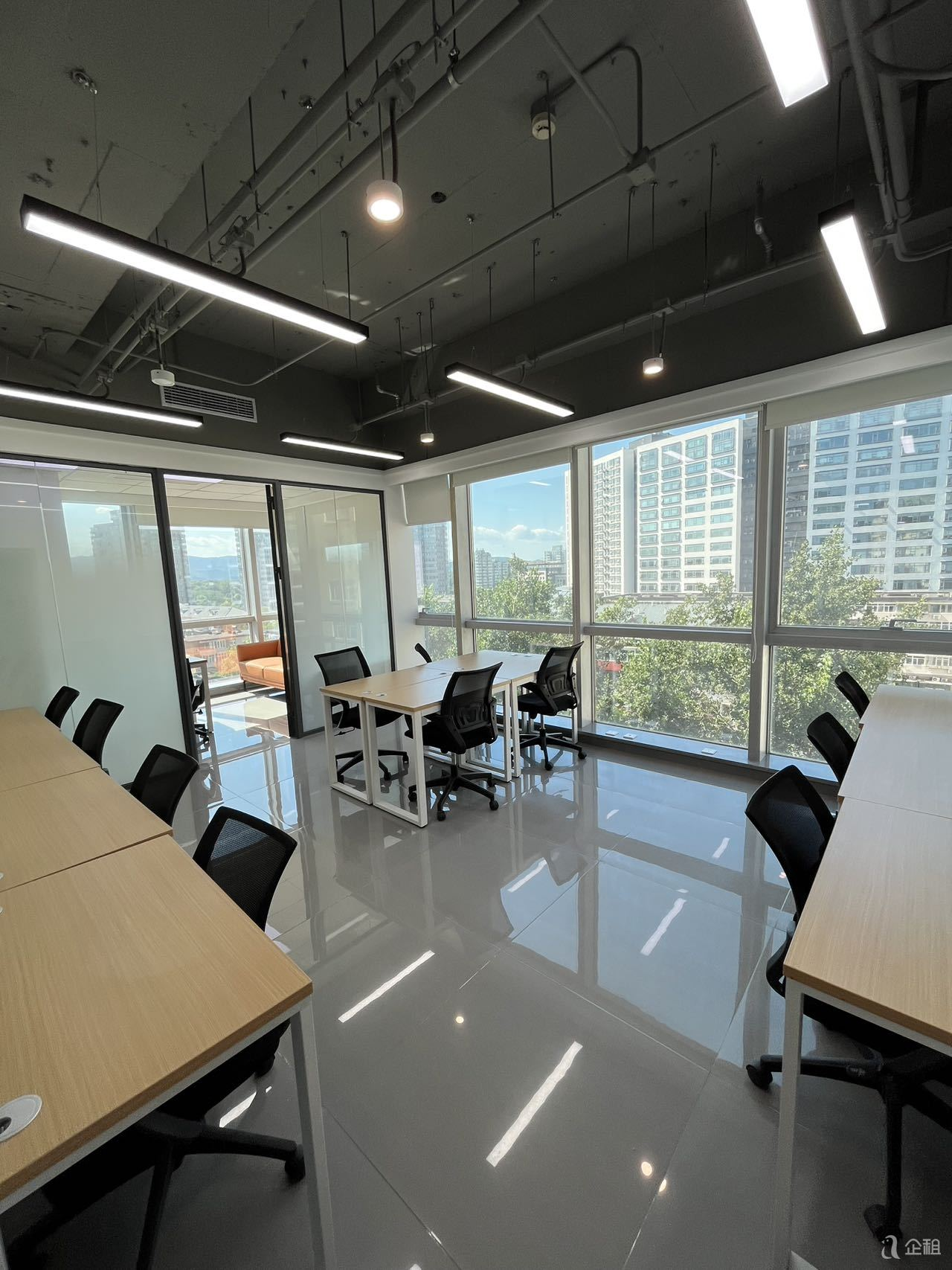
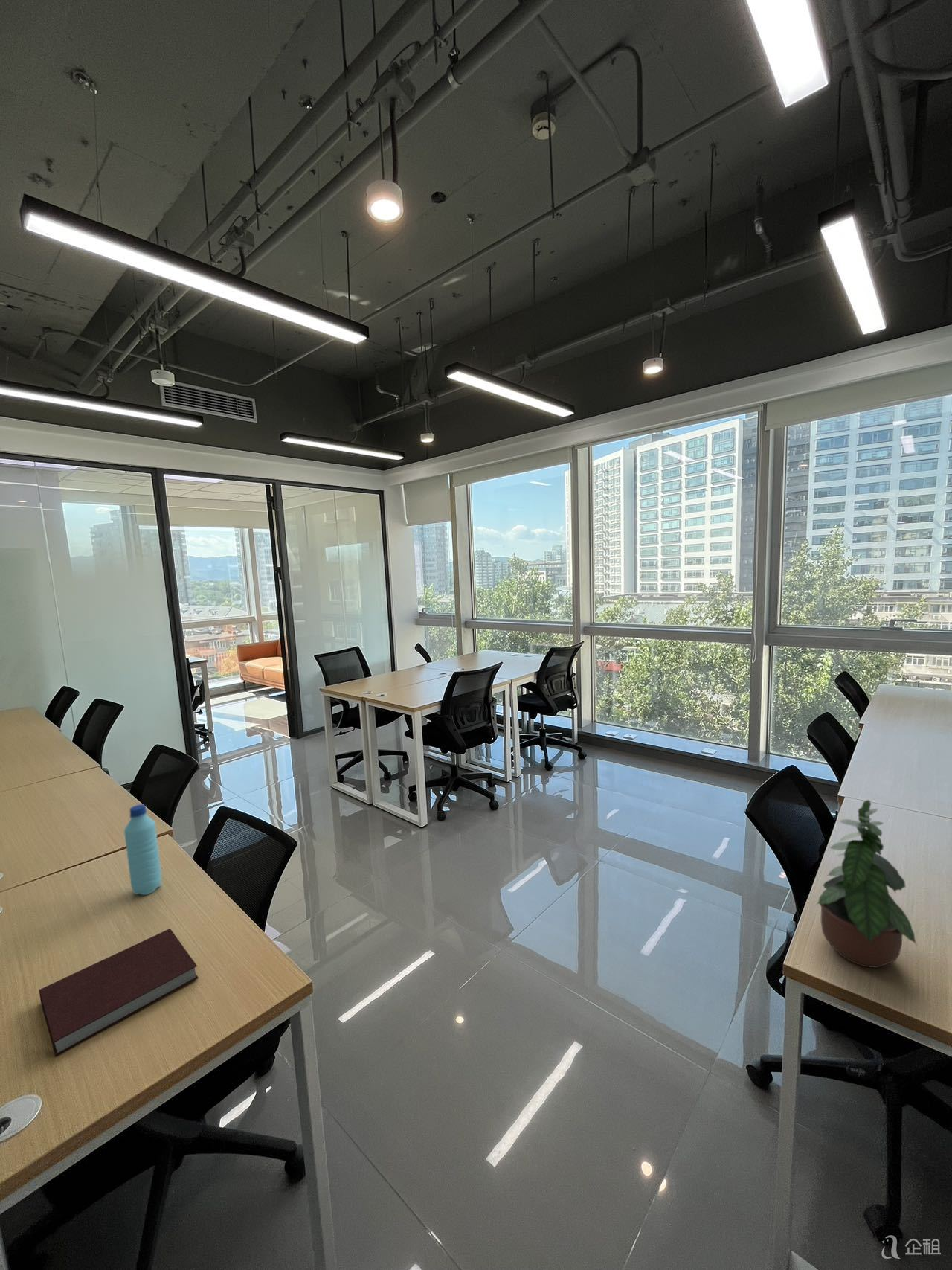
+ potted plant [815,798,919,969]
+ notebook [39,928,199,1057]
+ water bottle [123,804,162,896]
